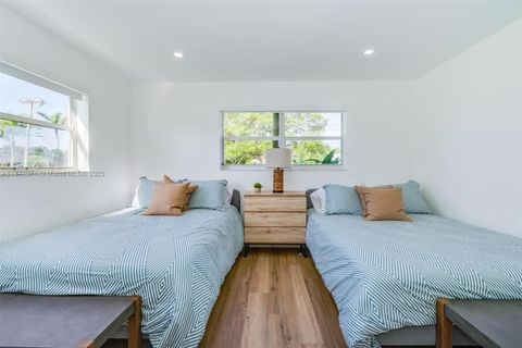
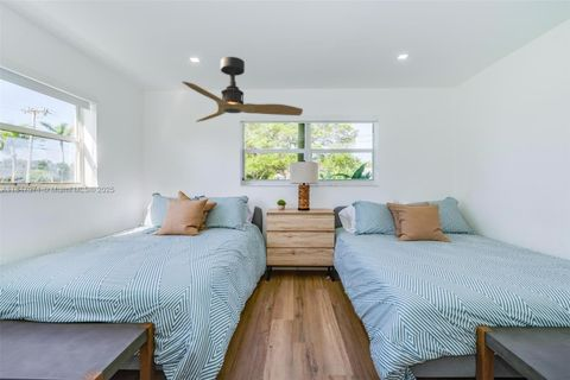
+ ceiling fan [182,56,304,124]
